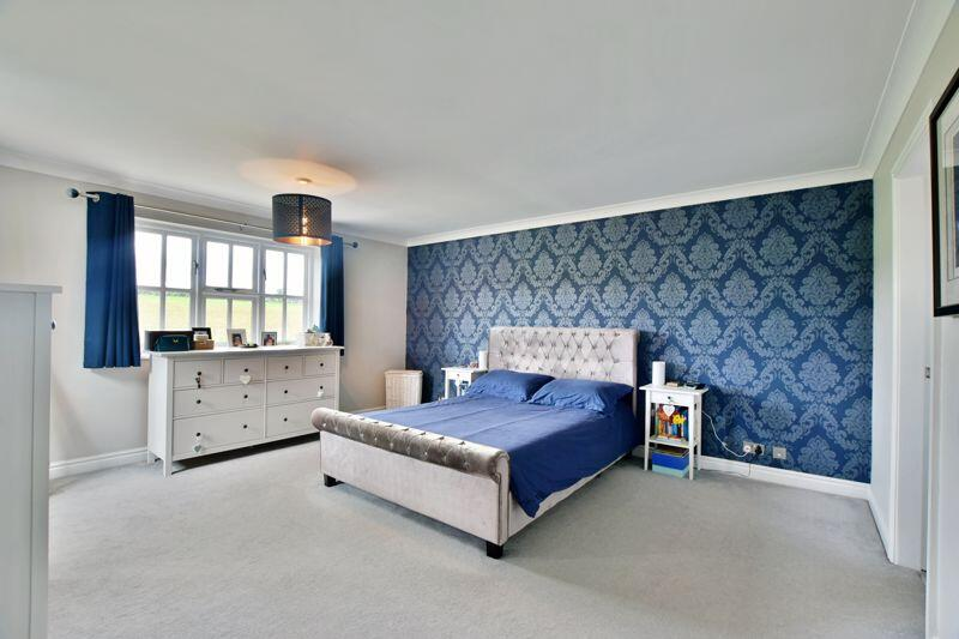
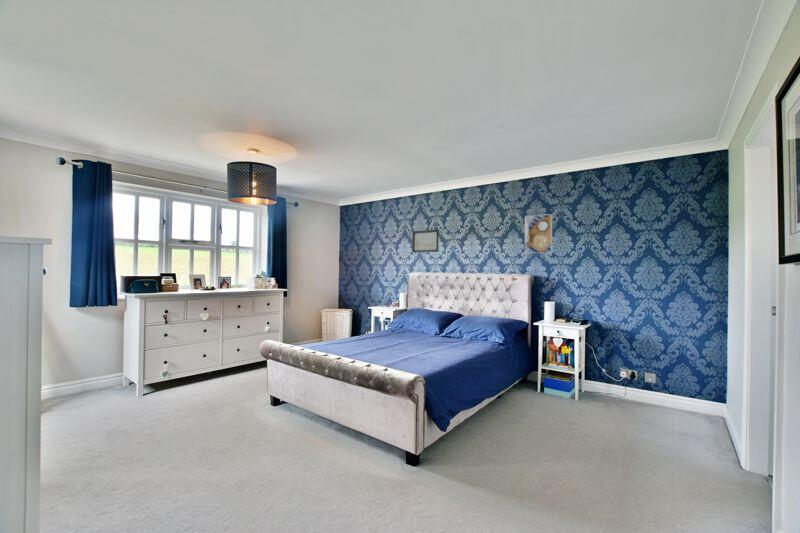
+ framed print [524,213,553,254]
+ wall art [411,229,439,253]
